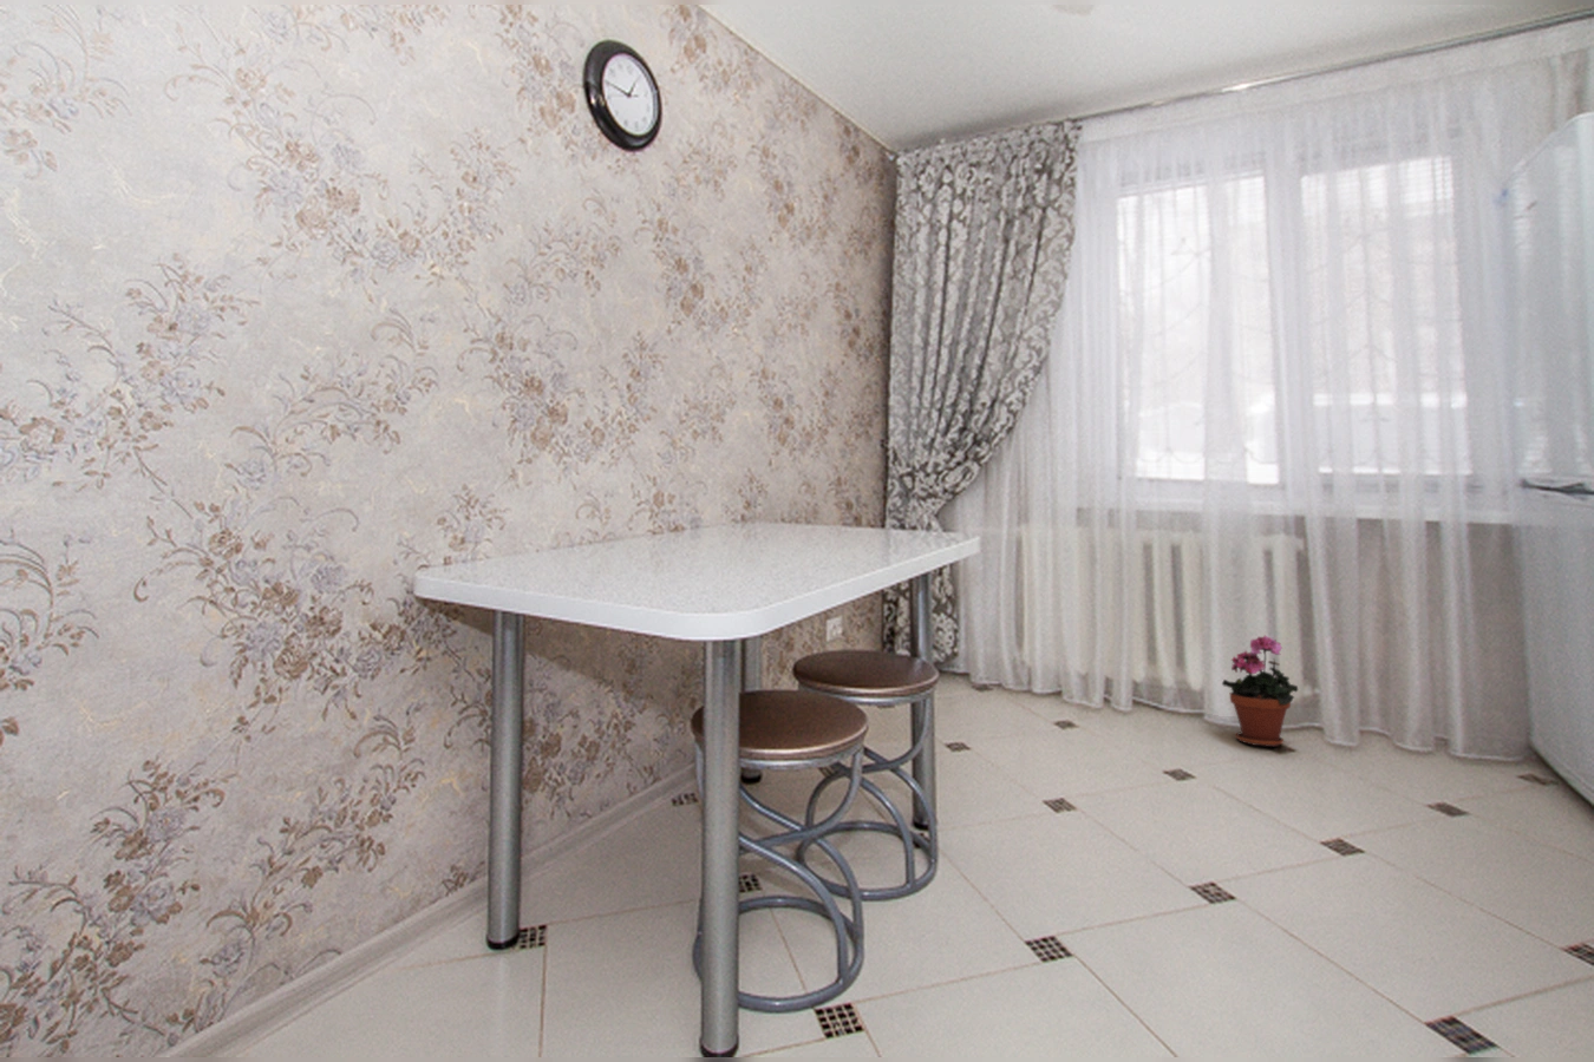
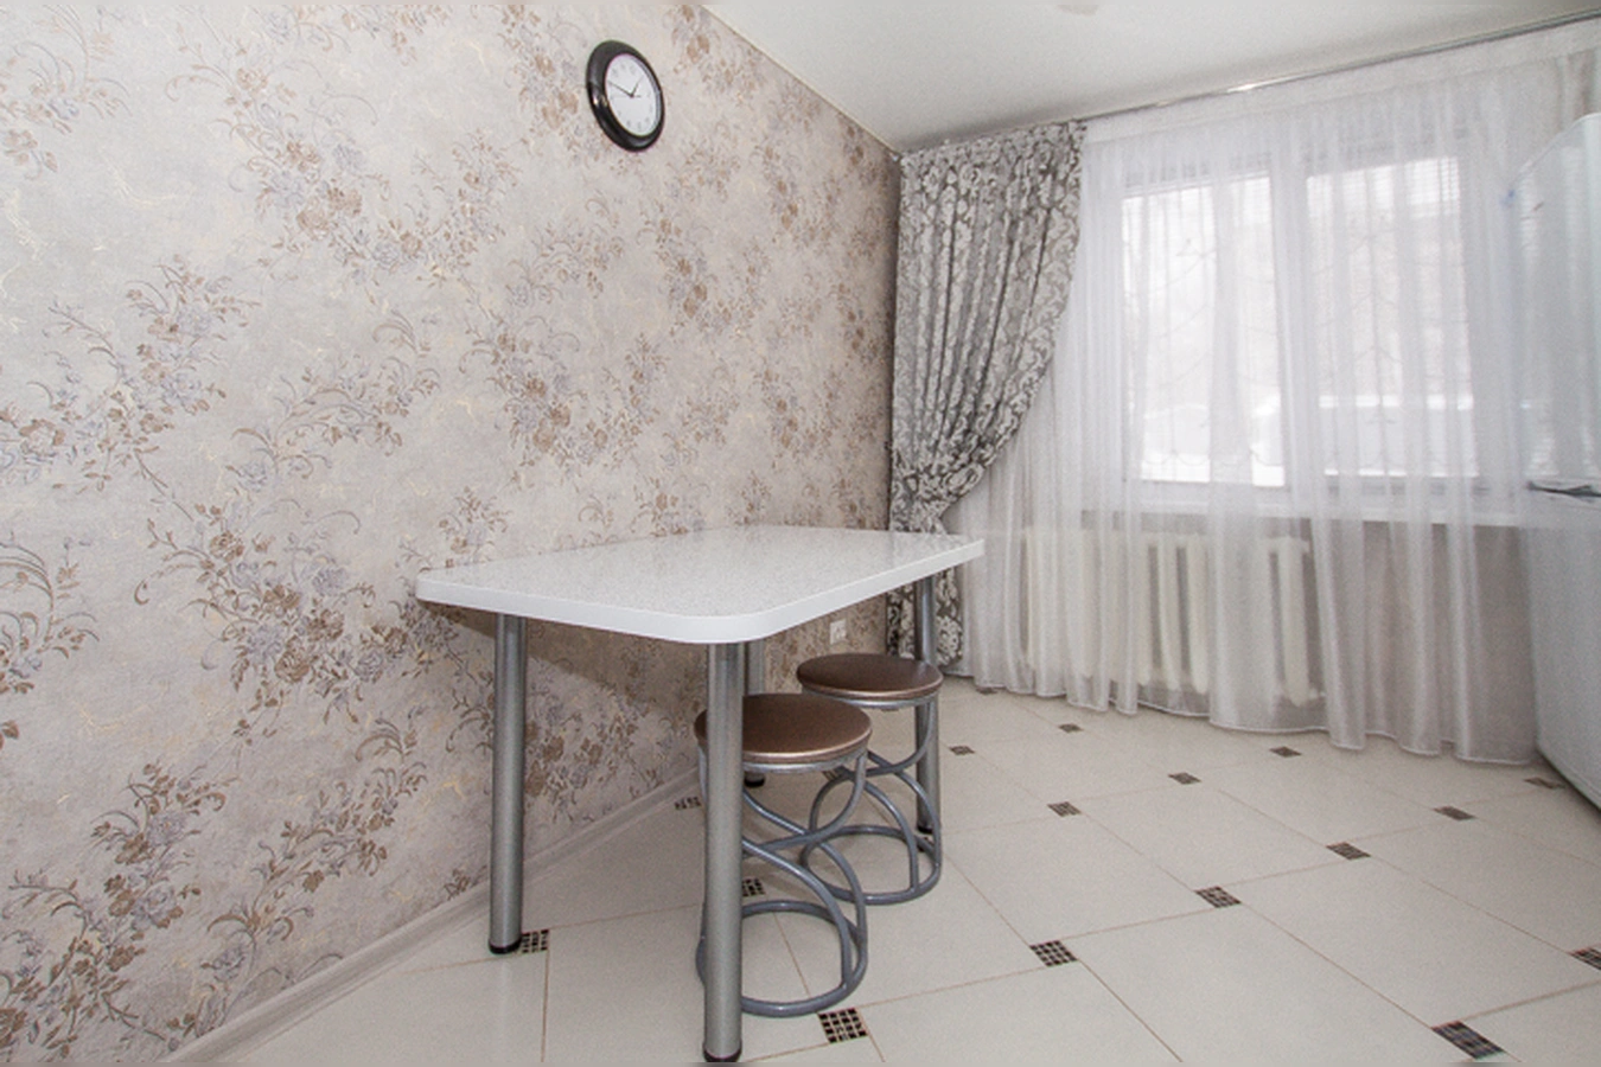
- potted plant [1220,635,1299,748]
